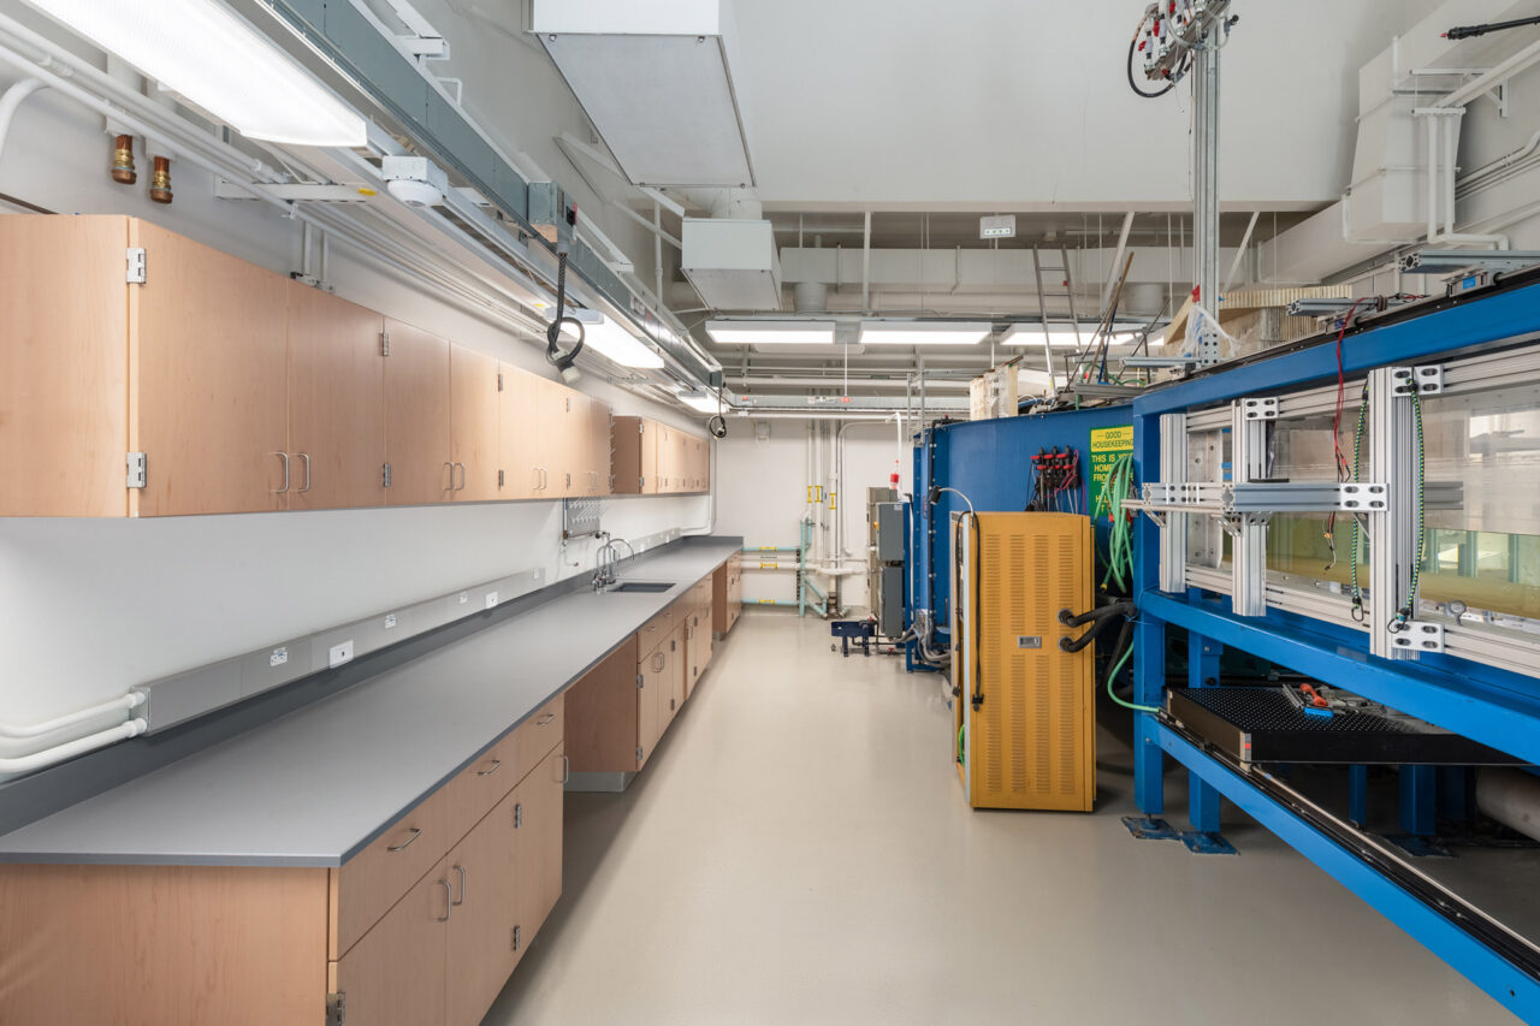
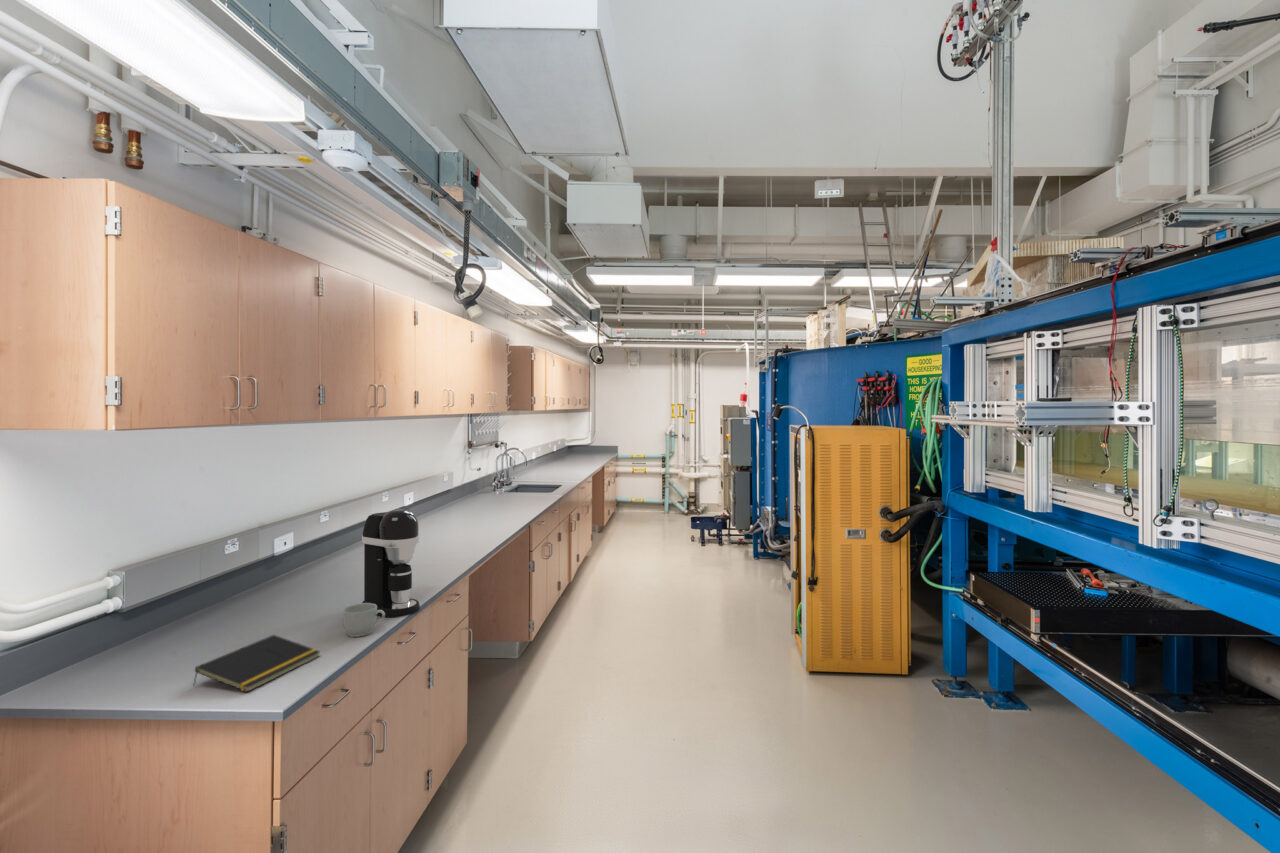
+ coffee maker [361,508,421,618]
+ mug [342,603,385,638]
+ notepad [192,634,322,693]
